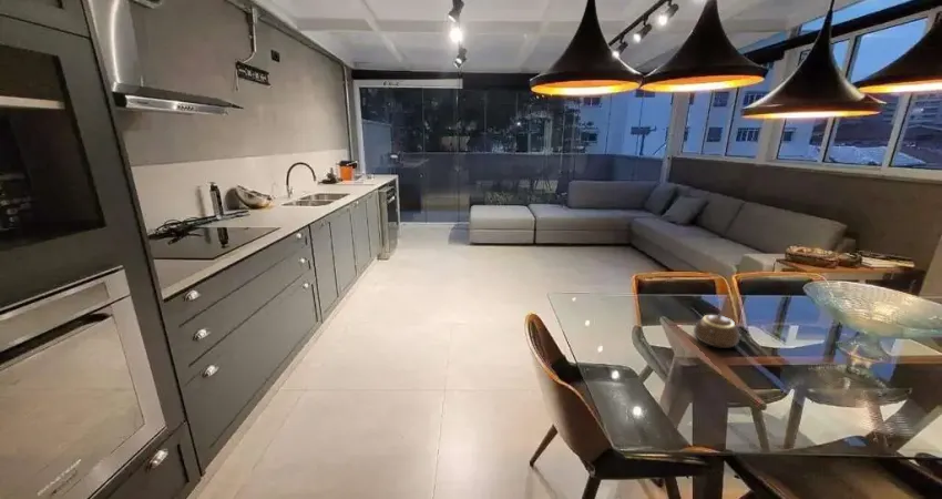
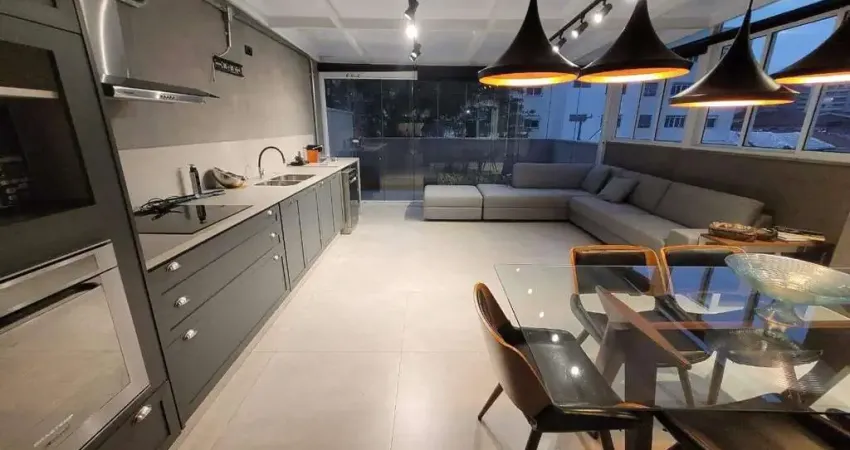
- teapot [693,314,740,349]
